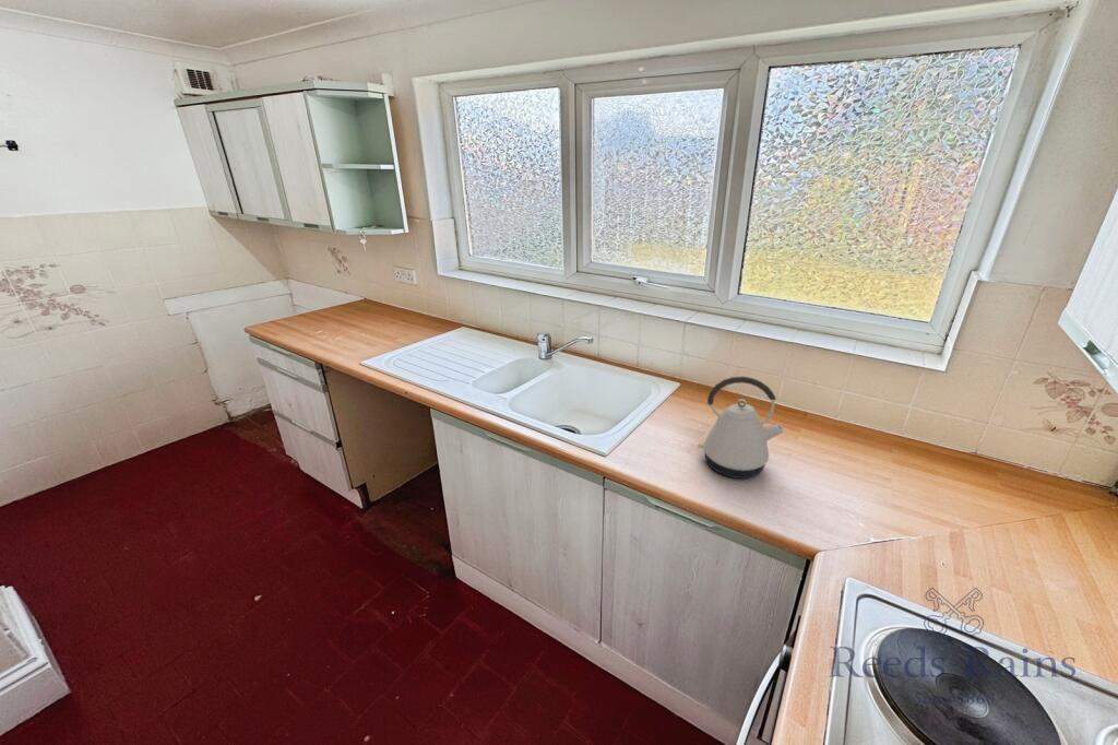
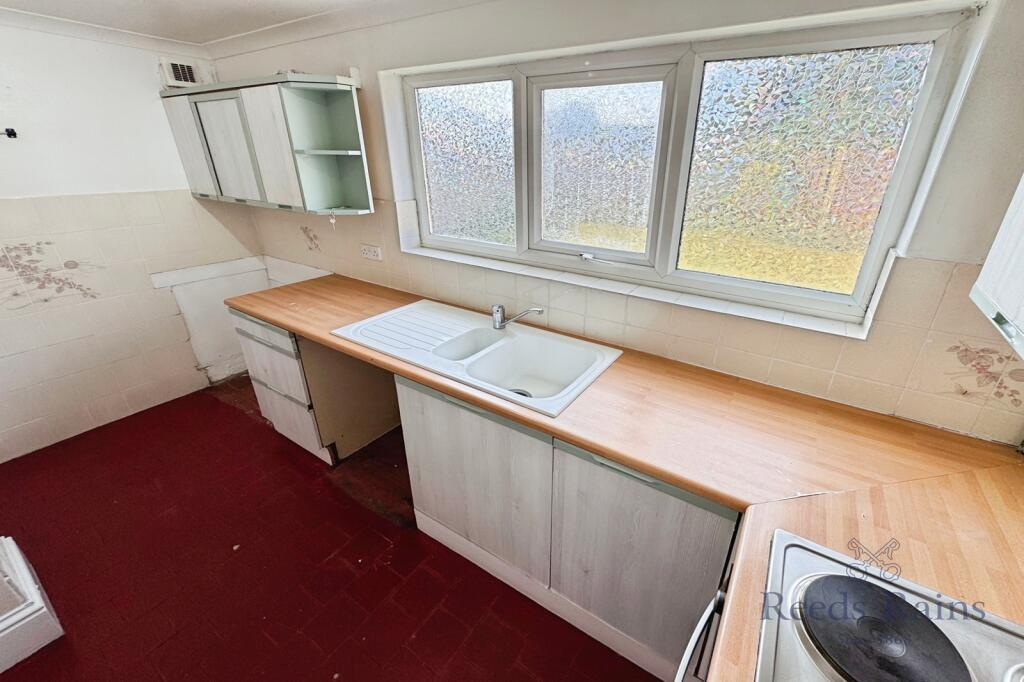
- kettle [697,376,786,480]
